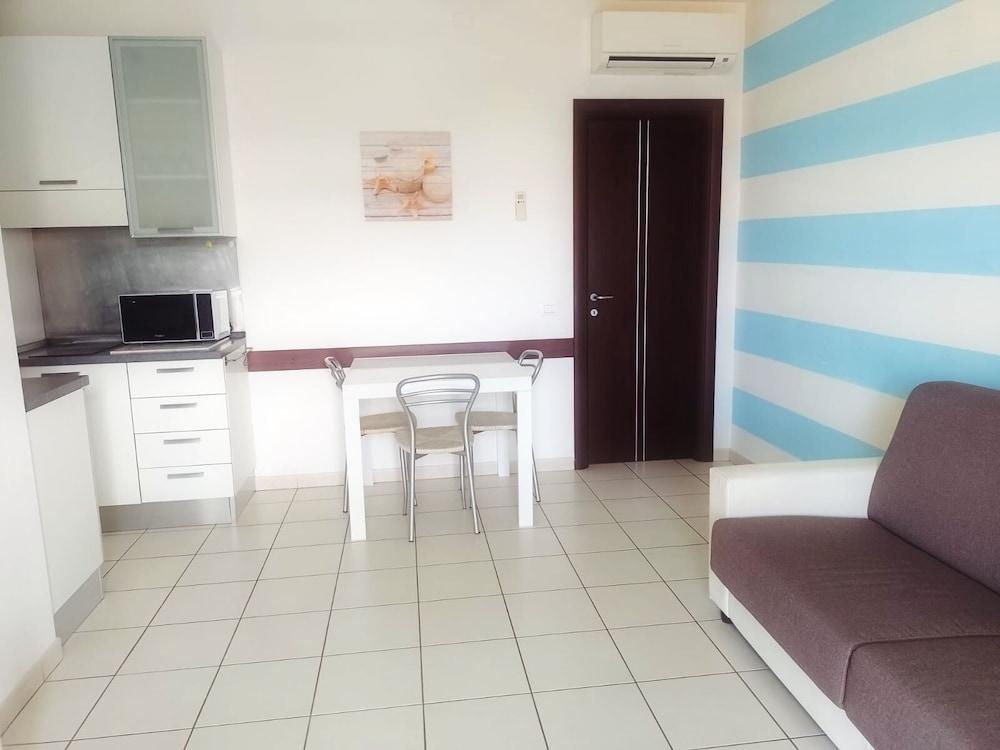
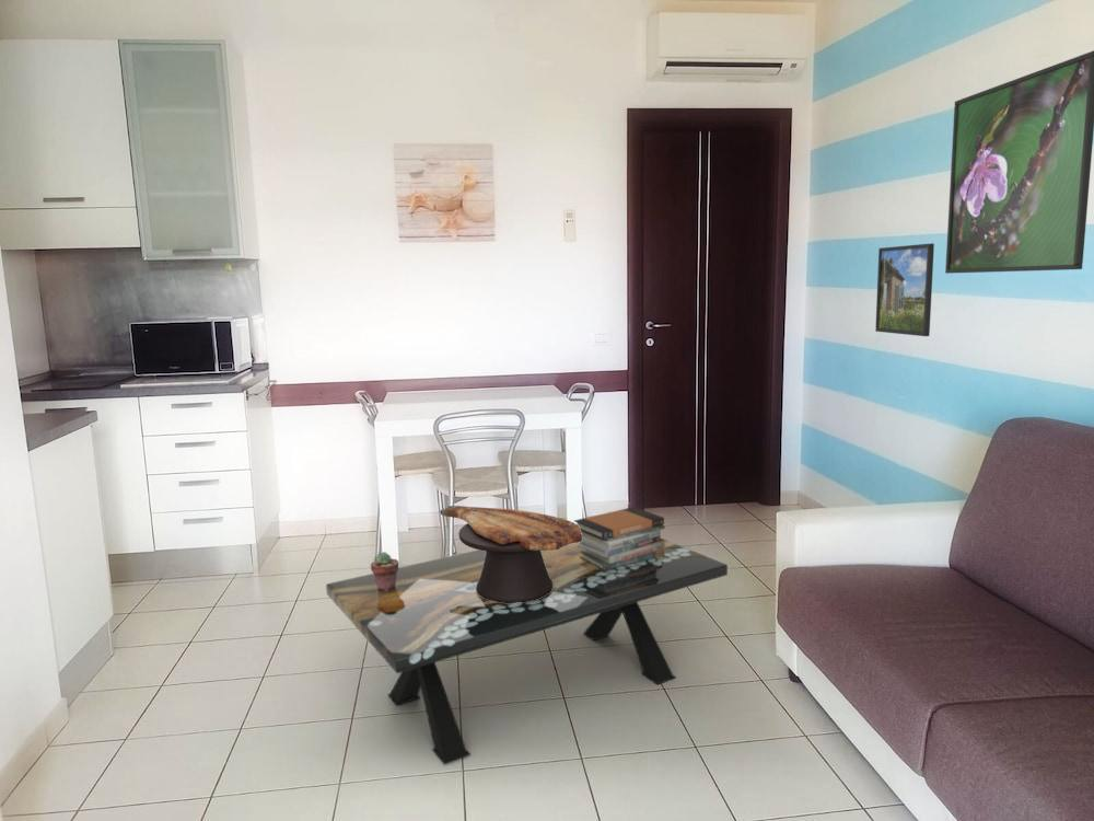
+ coffee table [325,530,729,765]
+ potted succulent [370,551,400,591]
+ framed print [874,242,935,337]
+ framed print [944,49,1094,275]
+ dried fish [439,505,582,603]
+ book stack [573,506,666,570]
